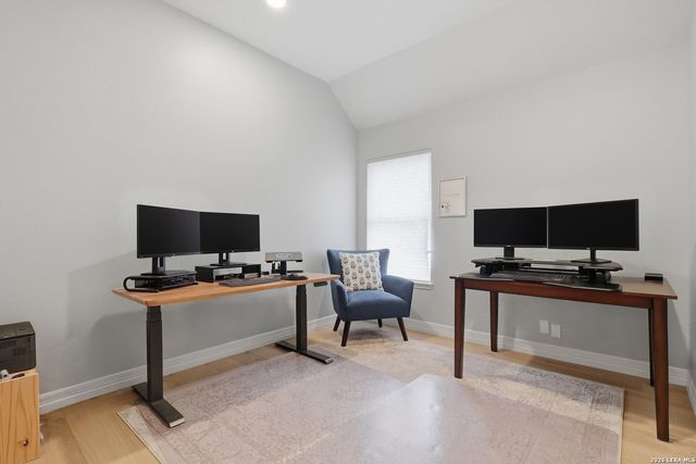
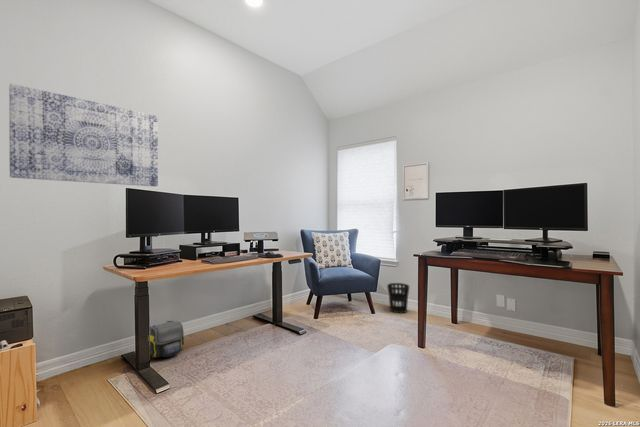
+ wastebasket [386,282,410,314]
+ wall art [8,82,159,187]
+ shoulder bag [149,319,185,359]
